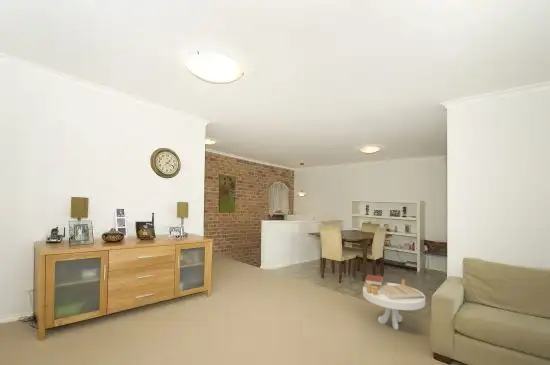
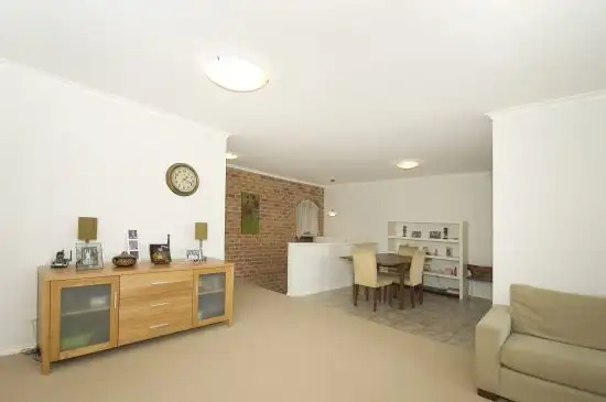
- side table [362,274,426,331]
